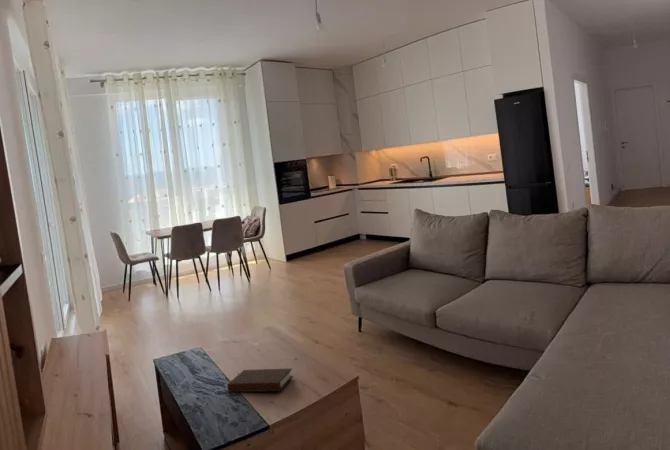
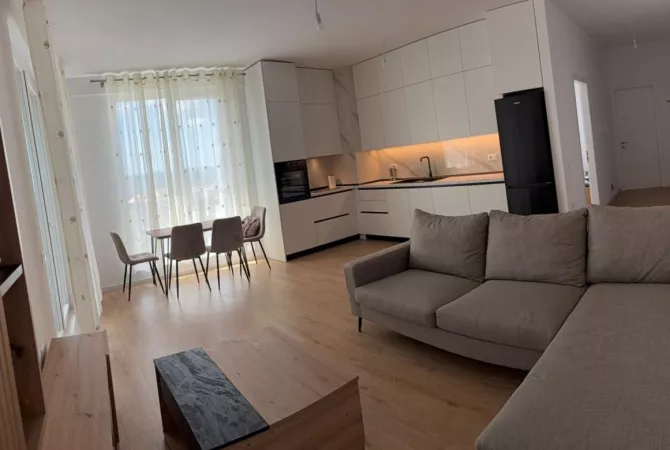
- book [226,367,294,393]
